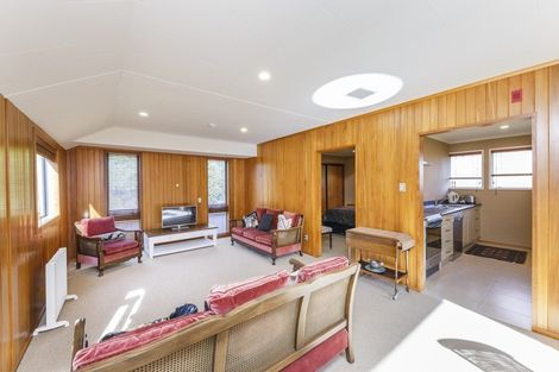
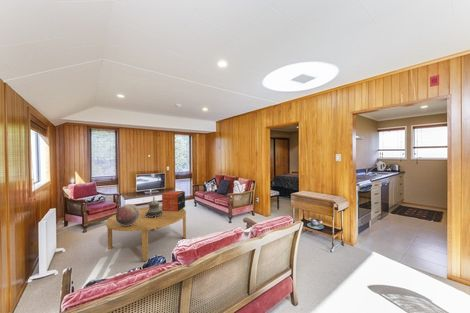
+ decorative cube [161,190,186,212]
+ decorative globe [115,203,140,226]
+ dining table [105,205,187,262]
+ decorative urn [145,195,163,218]
